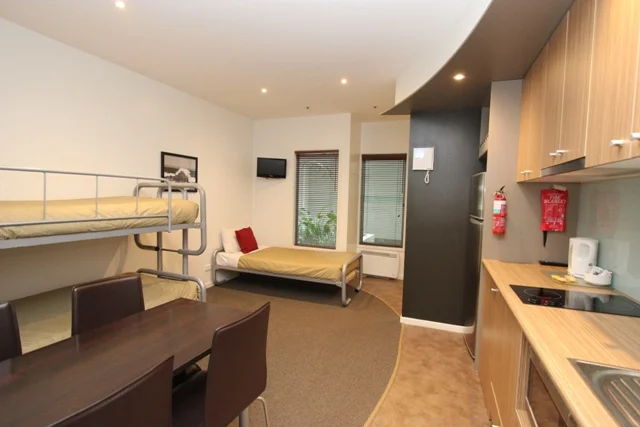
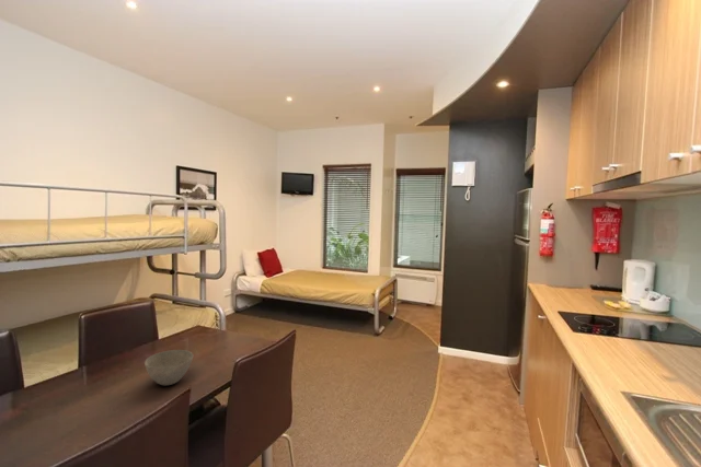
+ bowl [143,349,194,386]
